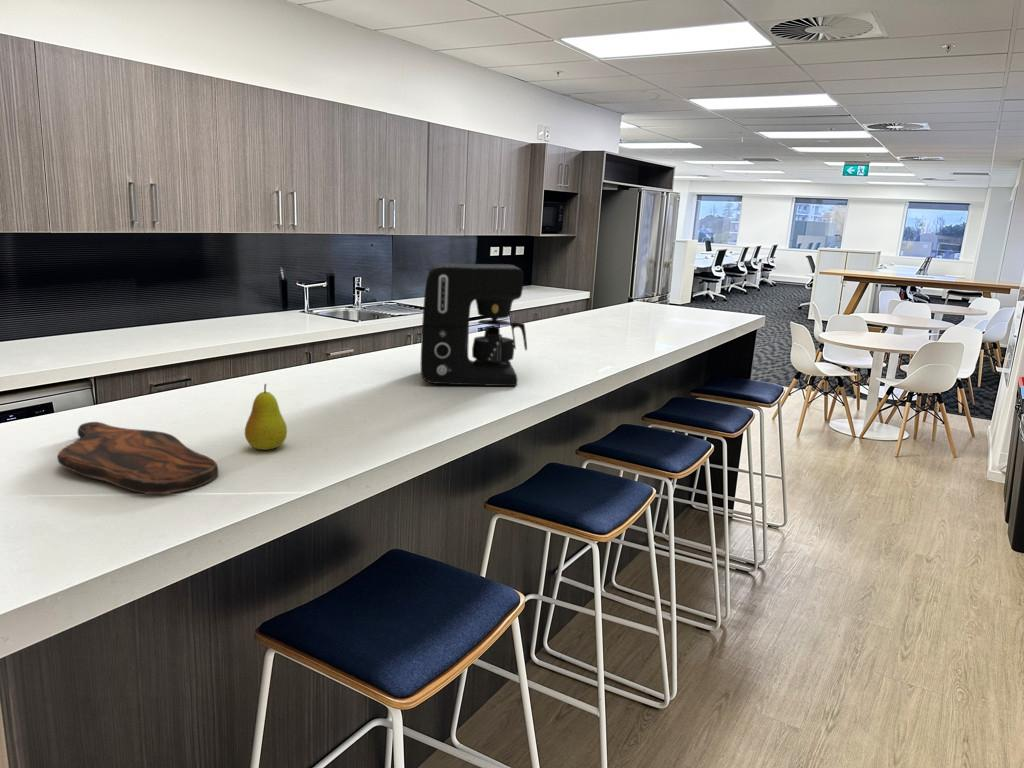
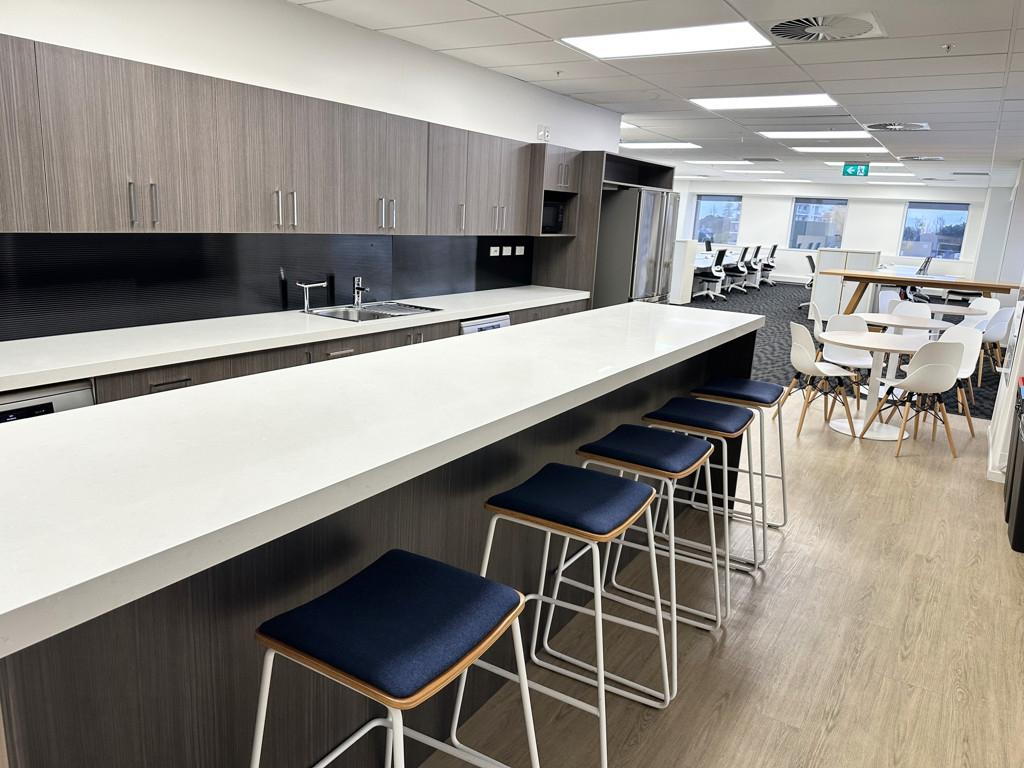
- fruit [244,383,288,451]
- coffee maker [420,262,528,387]
- cutting board [56,421,219,495]
